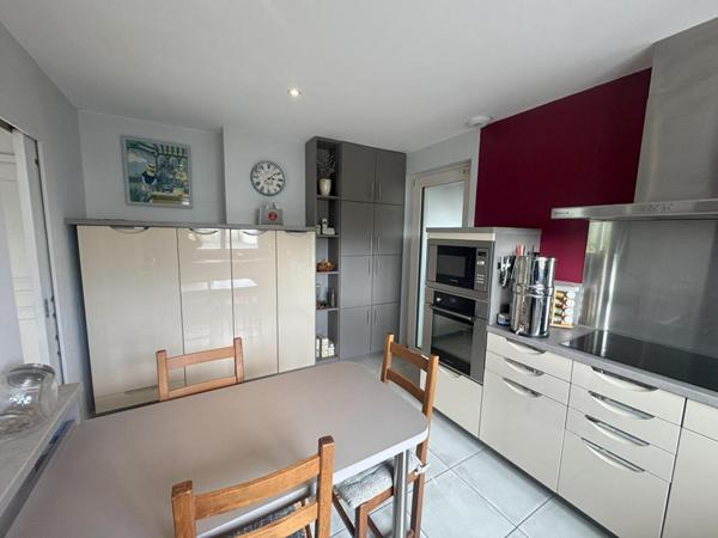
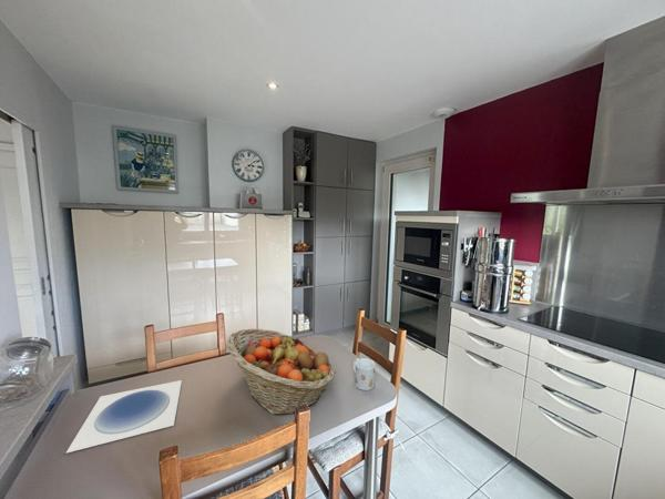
+ plate [65,379,183,455]
+ fruit basket [226,327,337,416]
+ mug [352,357,376,391]
